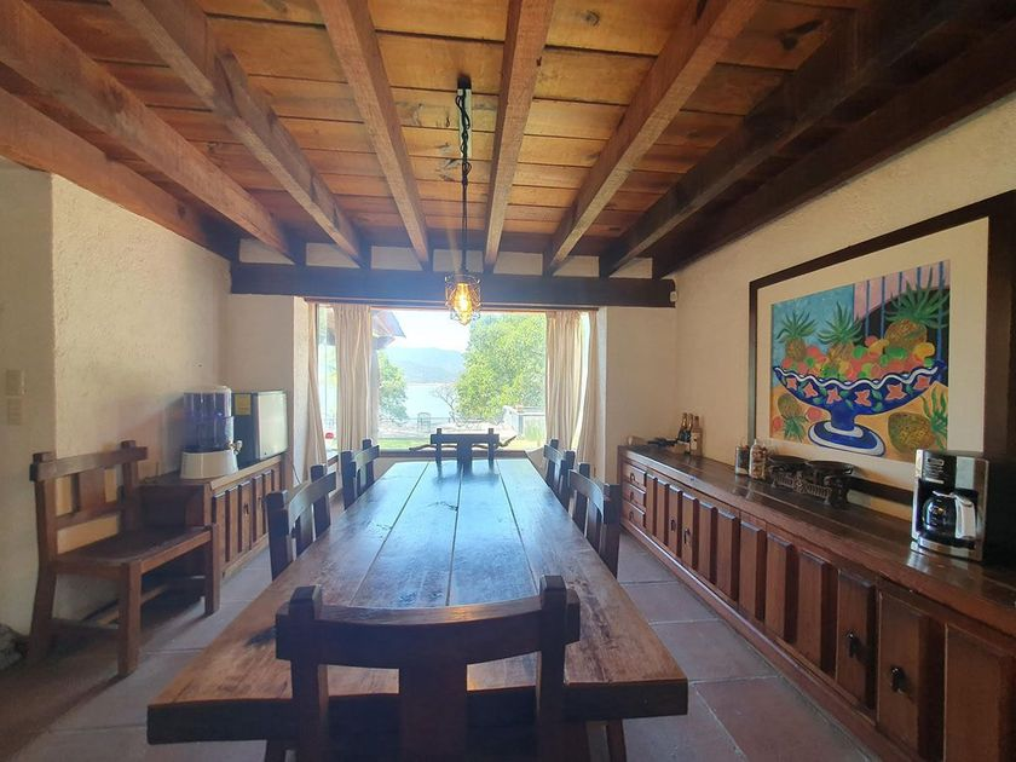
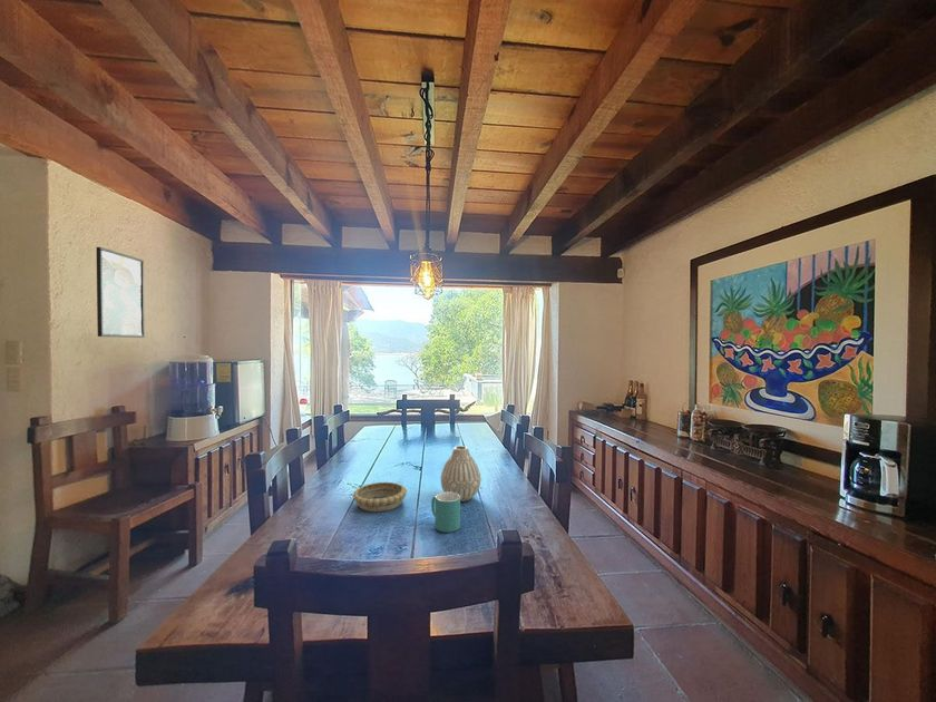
+ vase [440,445,482,503]
+ mug [430,491,461,534]
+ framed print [95,246,146,339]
+ decorative bowl [352,481,408,513]
